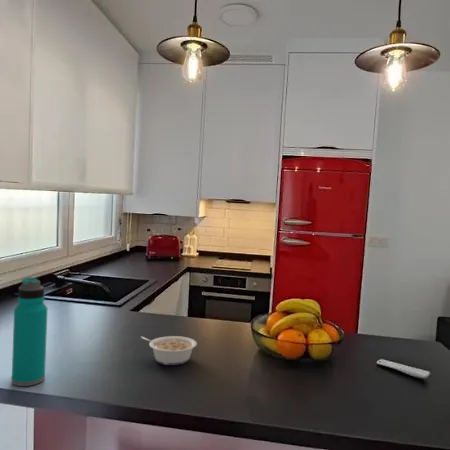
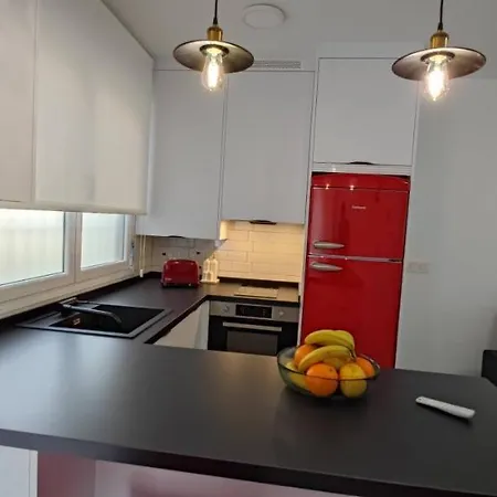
- water bottle [11,276,49,387]
- legume [140,335,198,366]
